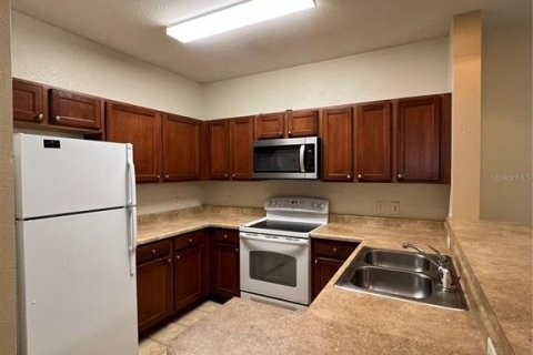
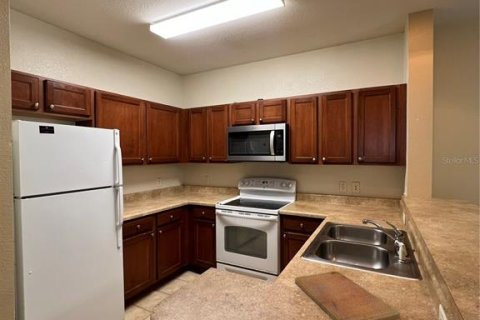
+ cutting board [294,270,401,320]
